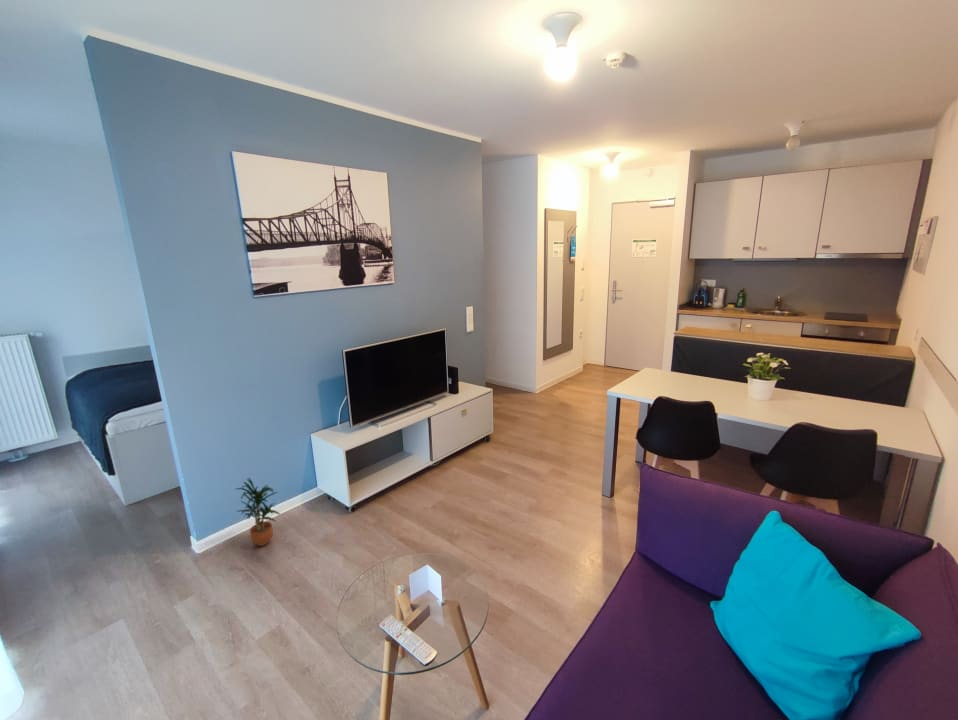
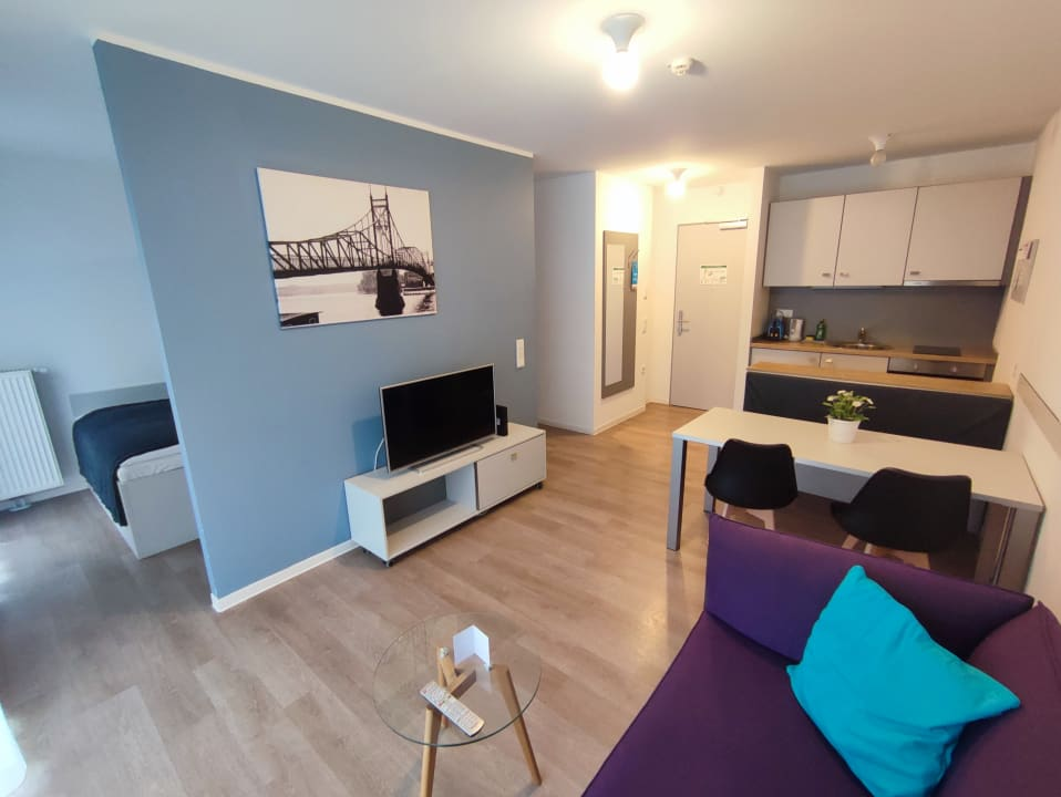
- potted plant [235,477,281,547]
